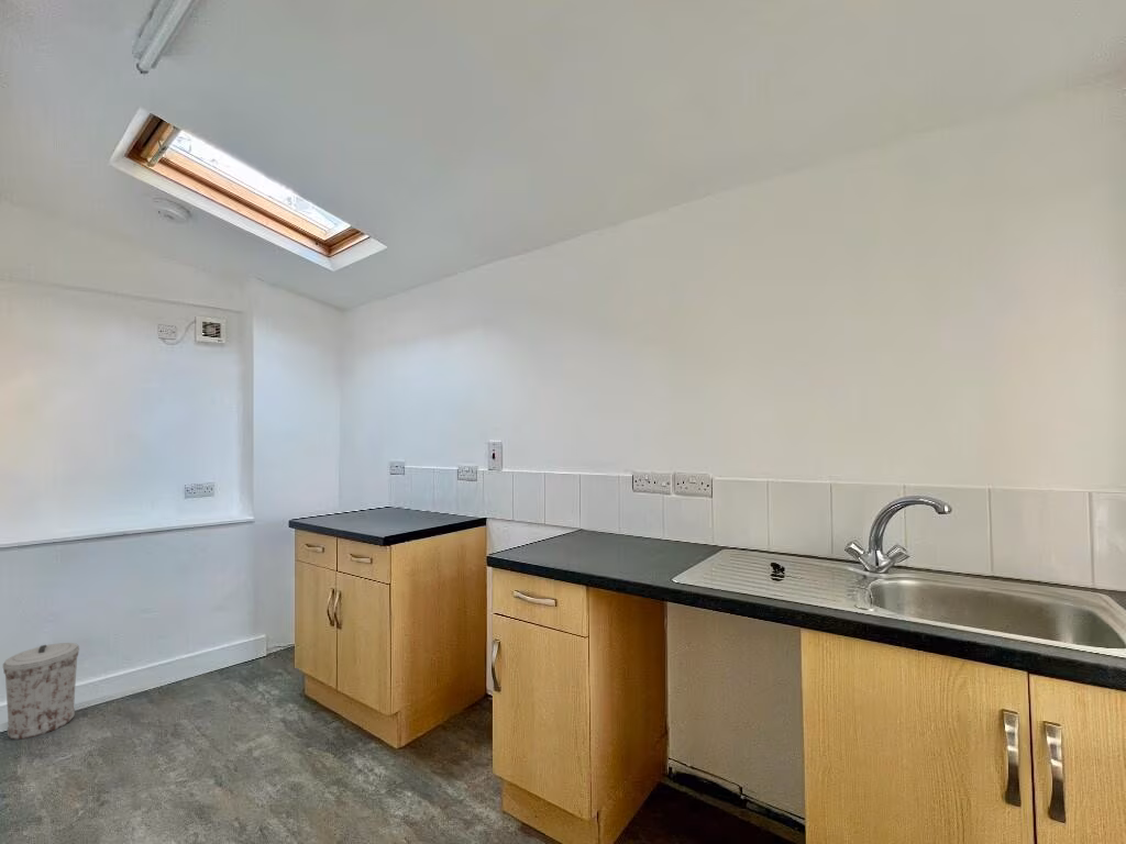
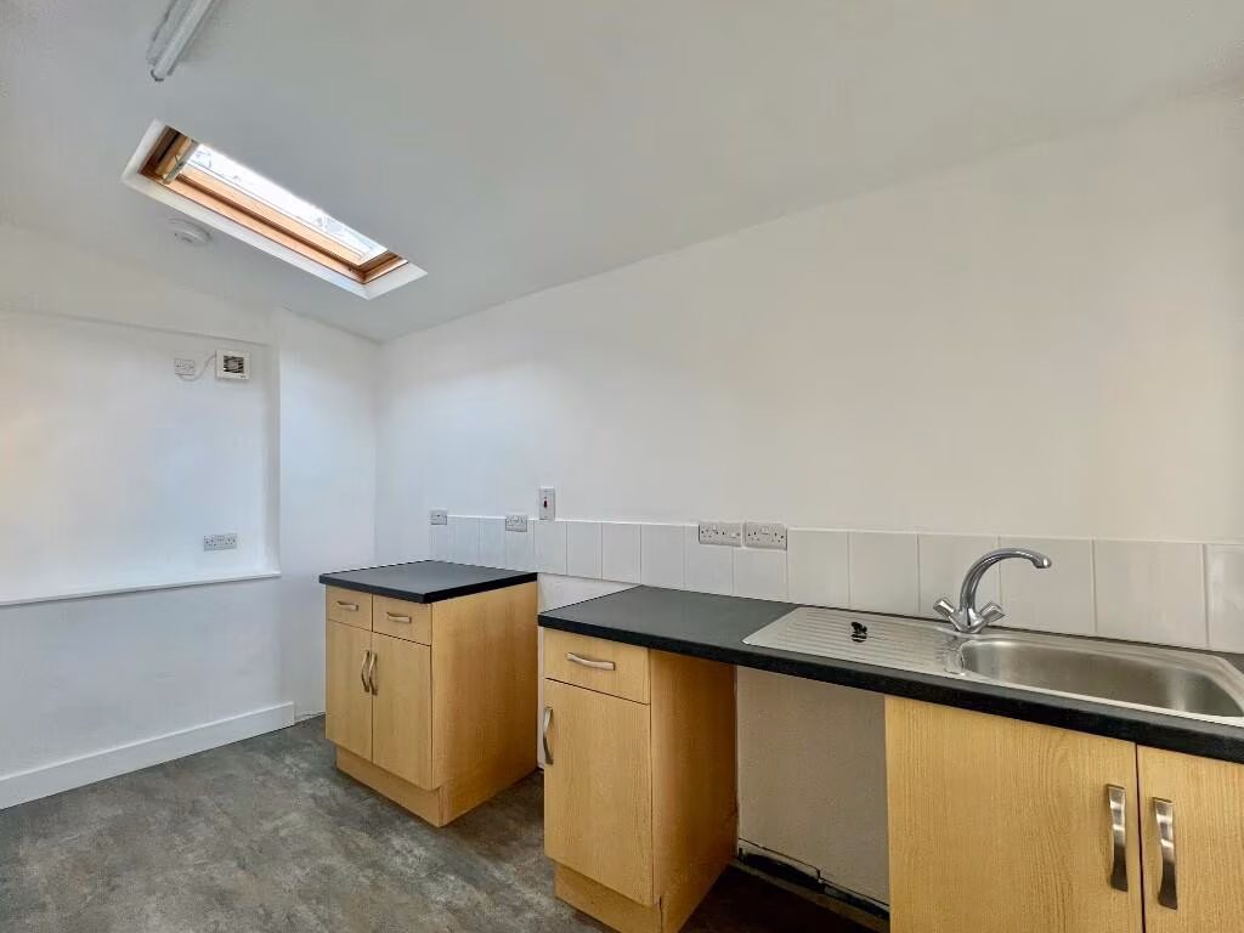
- trash can [2,642,80,741]
